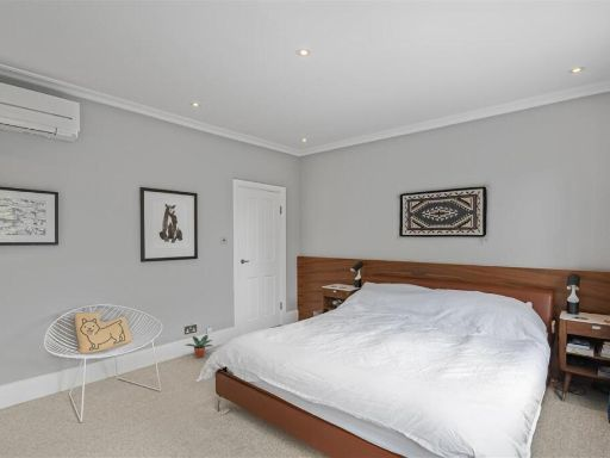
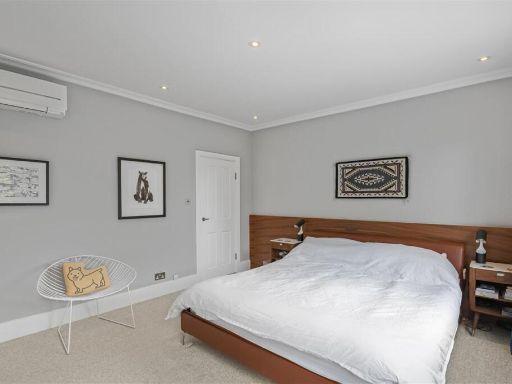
- potted plant [183,334,213,359]
